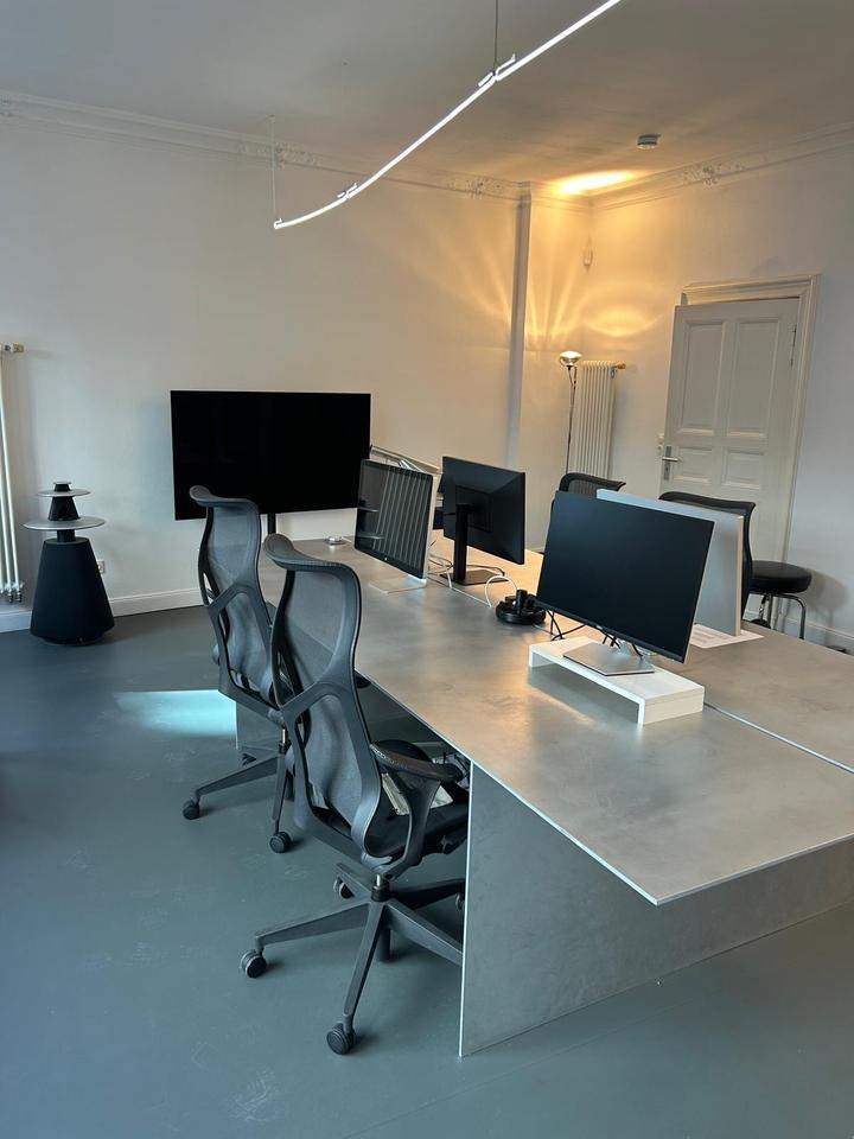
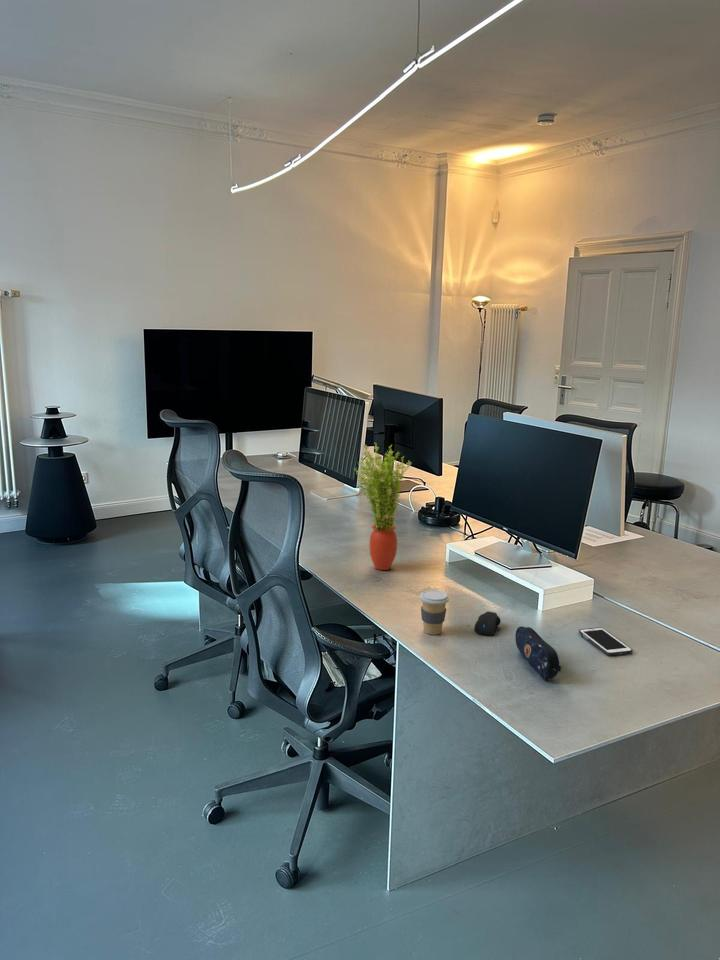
+ coffee cup [419,589,450,636]
+ potted plant [353,442,413,571]
+ cell phone [578,626,633,657]
+ pencil case [514,626,563,681]
+ computer mouse [473,611,502,636]
